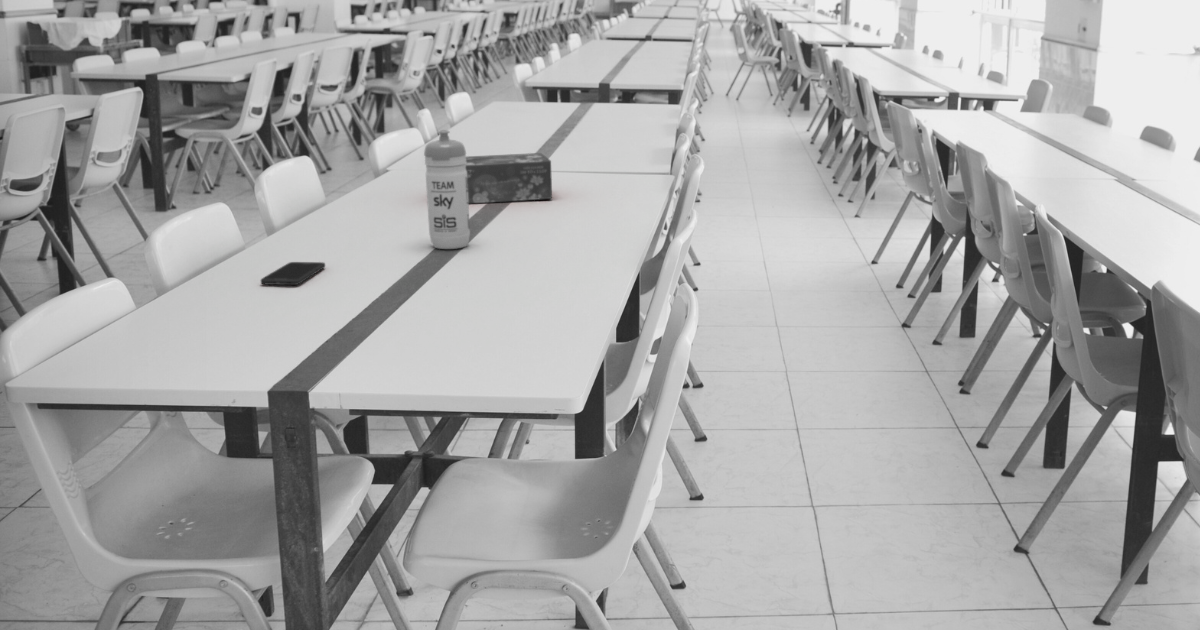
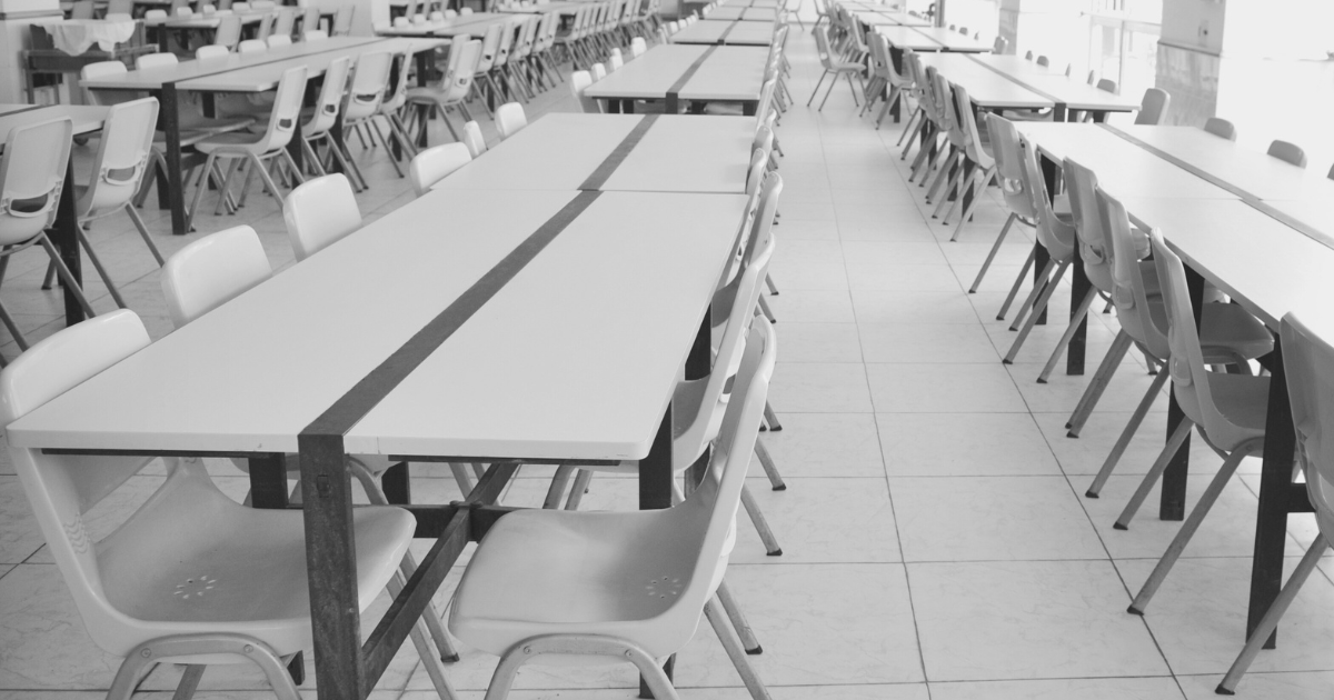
- water bottle [423,129,471,250]
- cell phone [260,261,326,286]
- tissue box [465,152,553,204]
